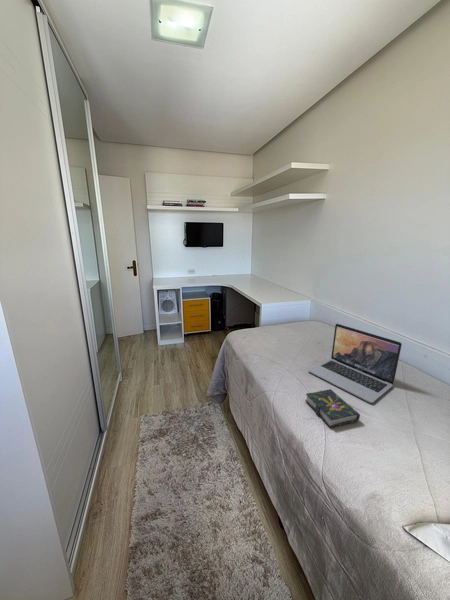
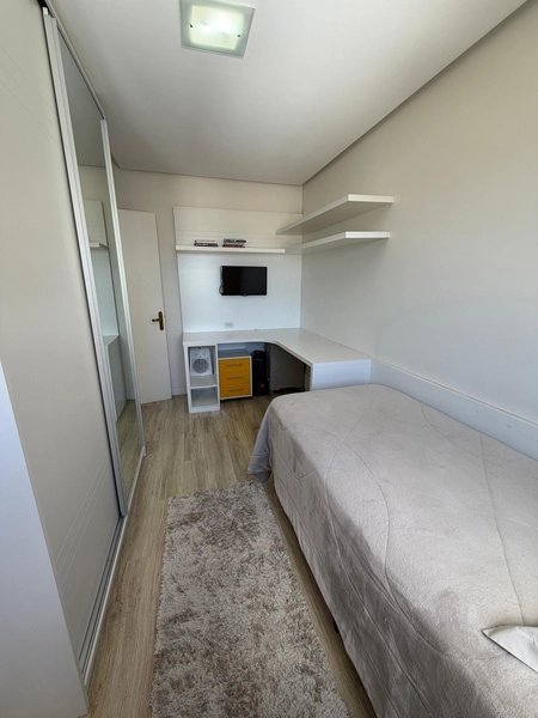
- book [304,388,361,429]
- laptop [307,323,403,404]
